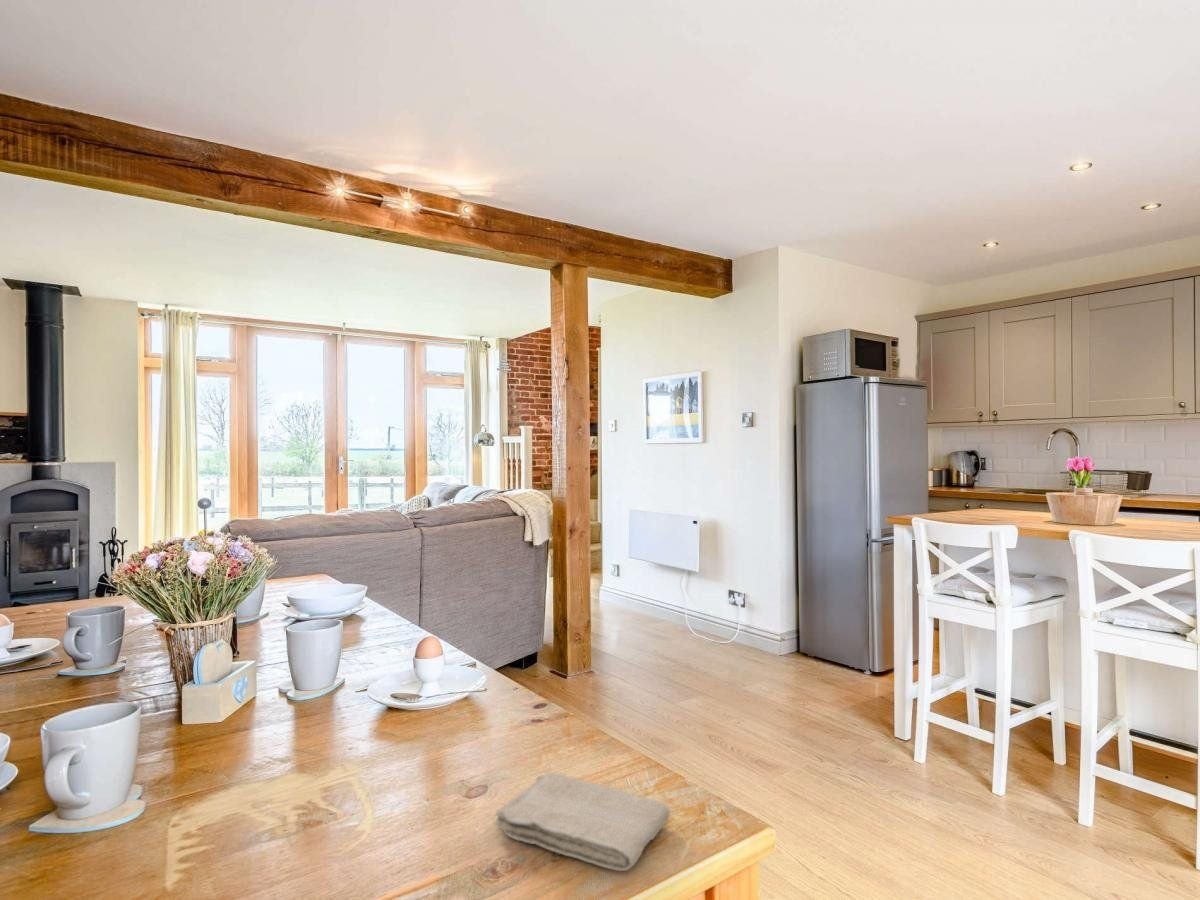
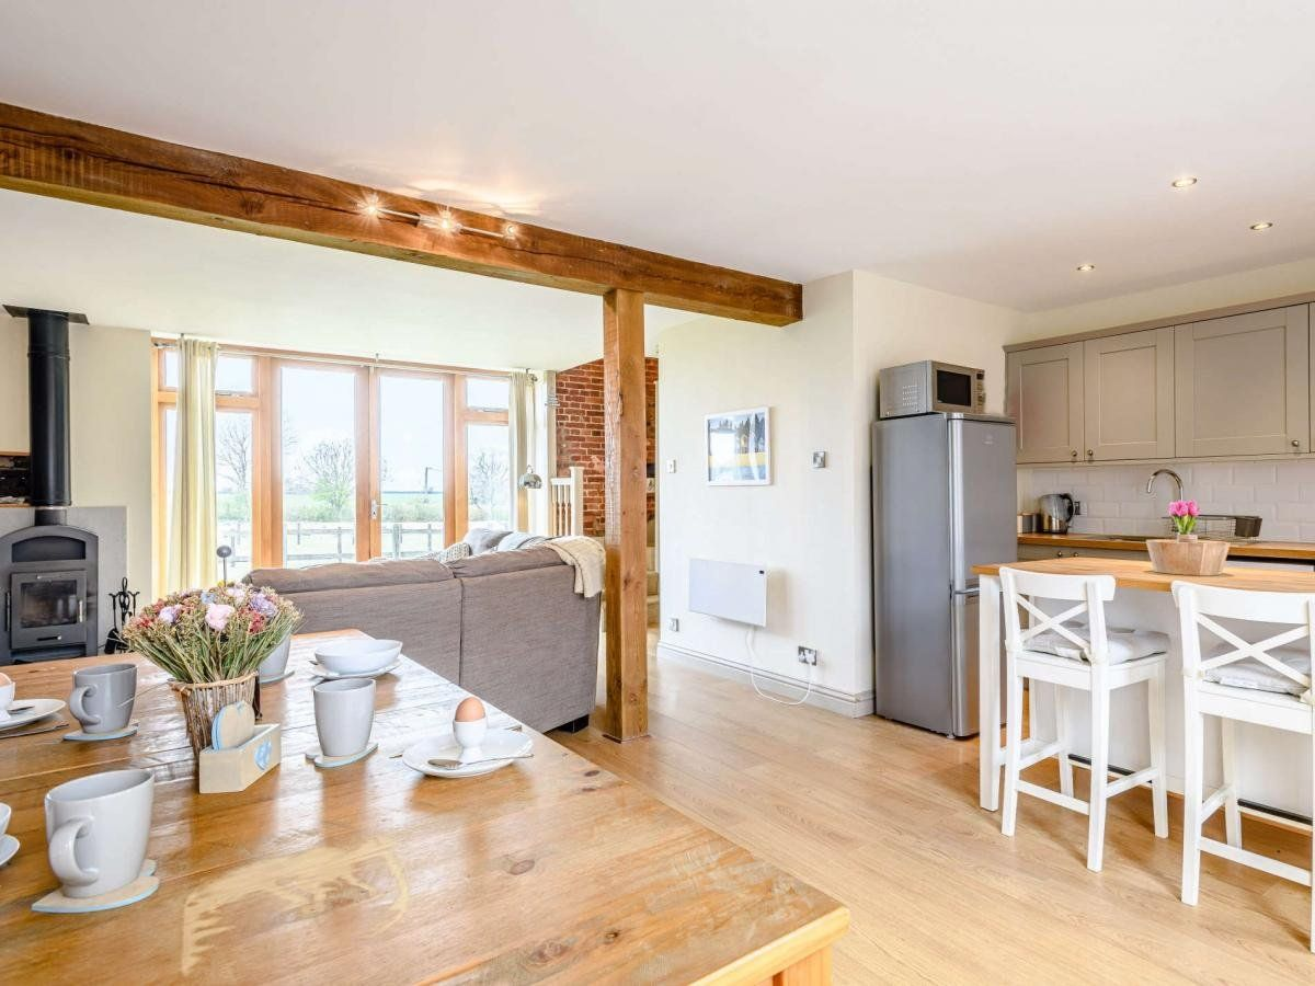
- washcloth [494,771,670,872]
